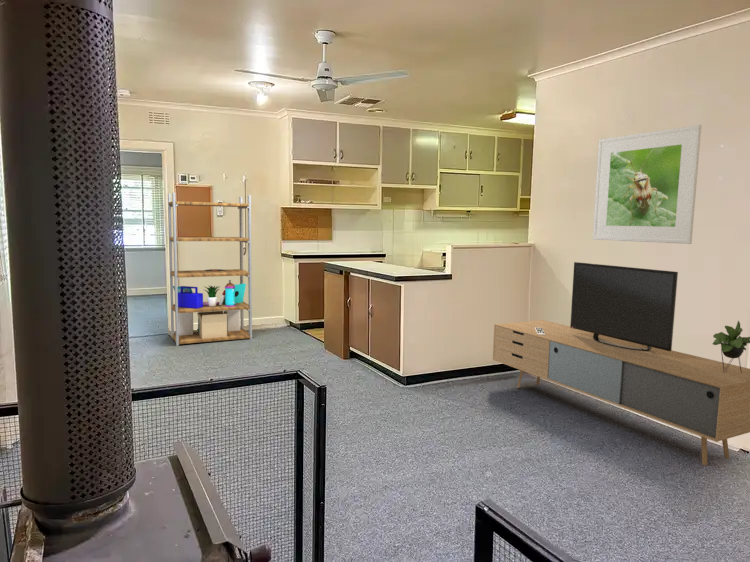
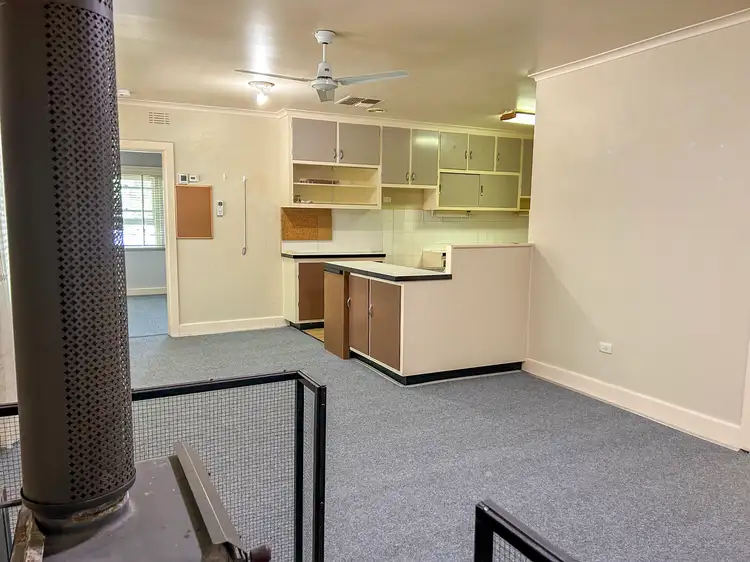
- shelving unit [167,192,253,347]
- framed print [592,124,702,245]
- media console [492,261,750,466]
